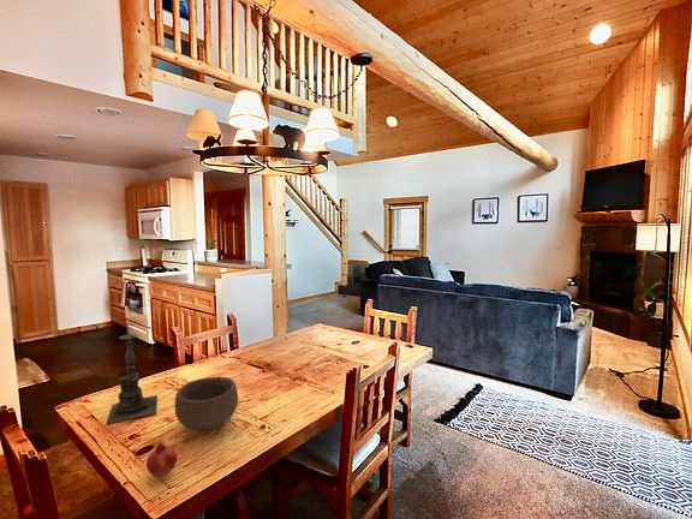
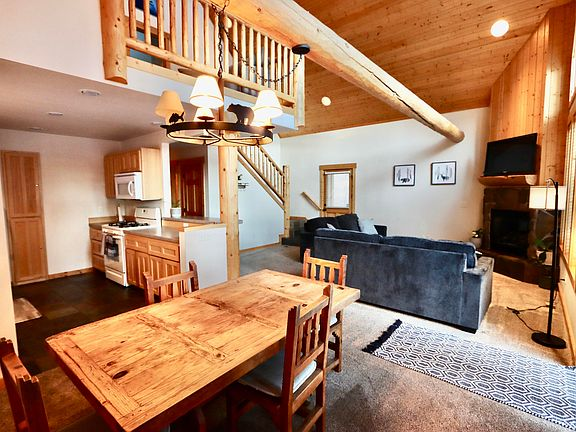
- fruit [145,441,178,477]
- candle holder [106,322,159,425]
- bowl [174,376,239,432]
